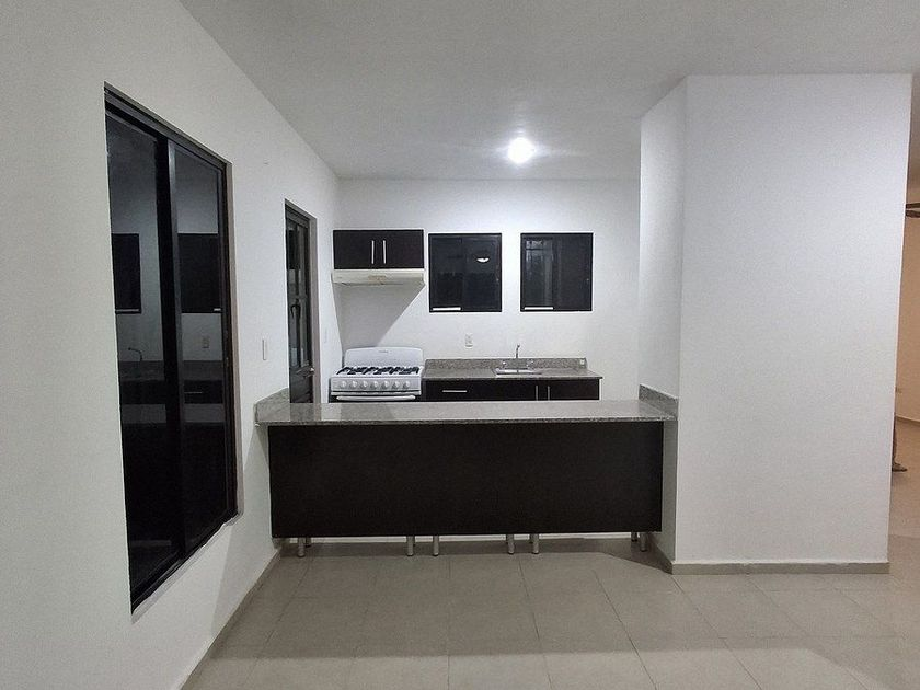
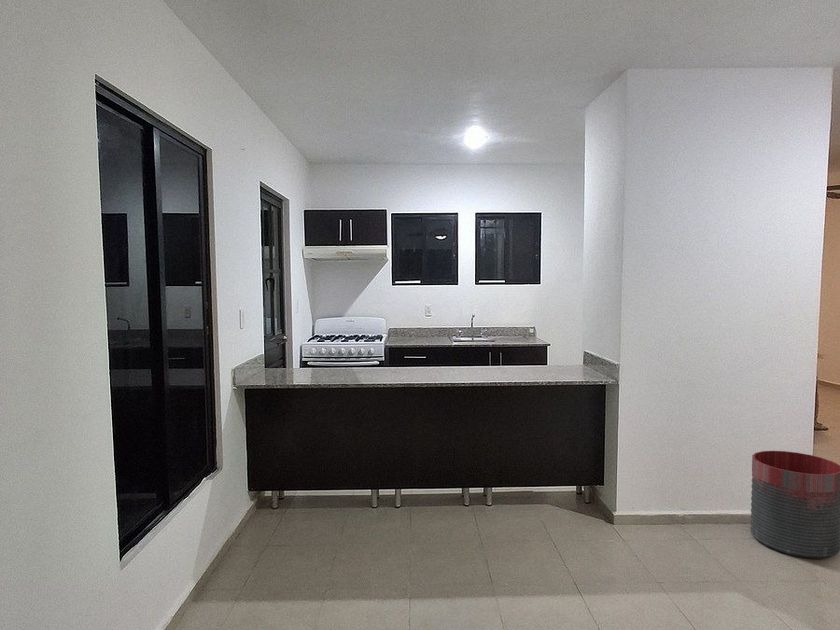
+ trash can [749,450,840,559]
